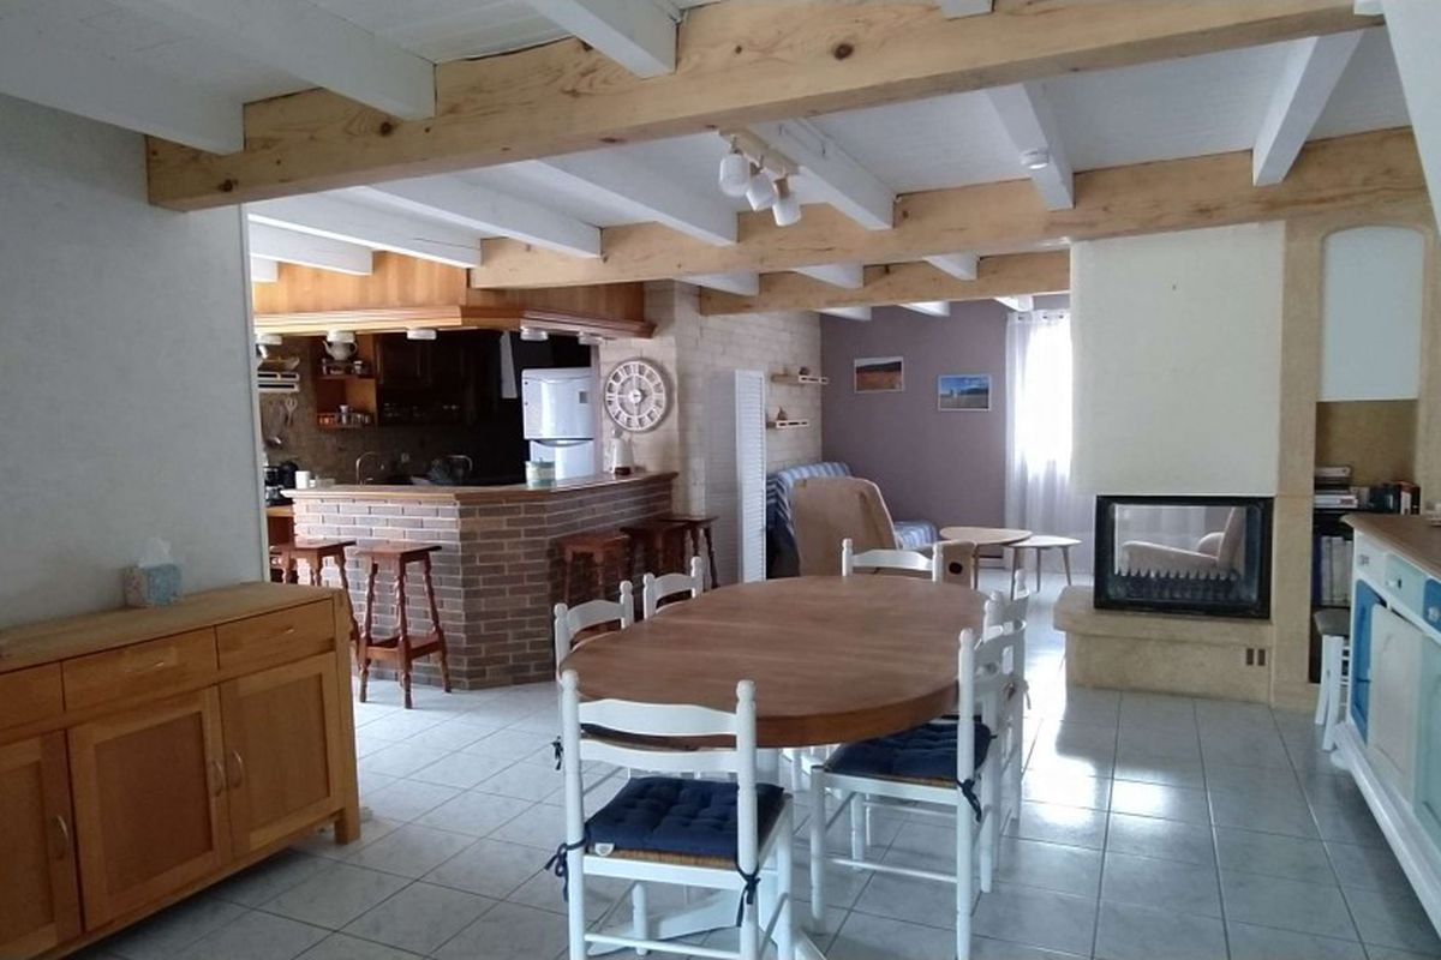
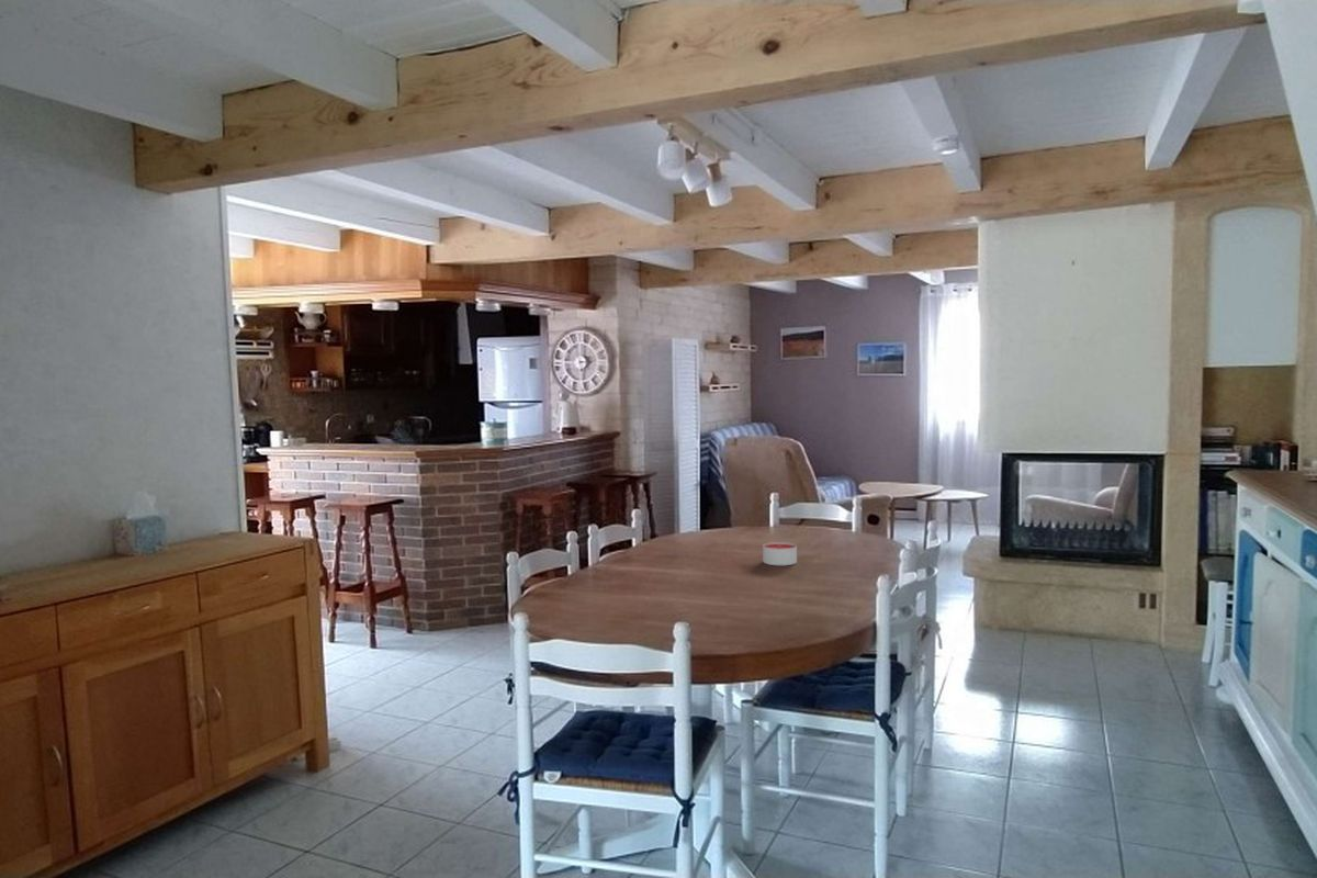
+ candle [762,541,798,566]
